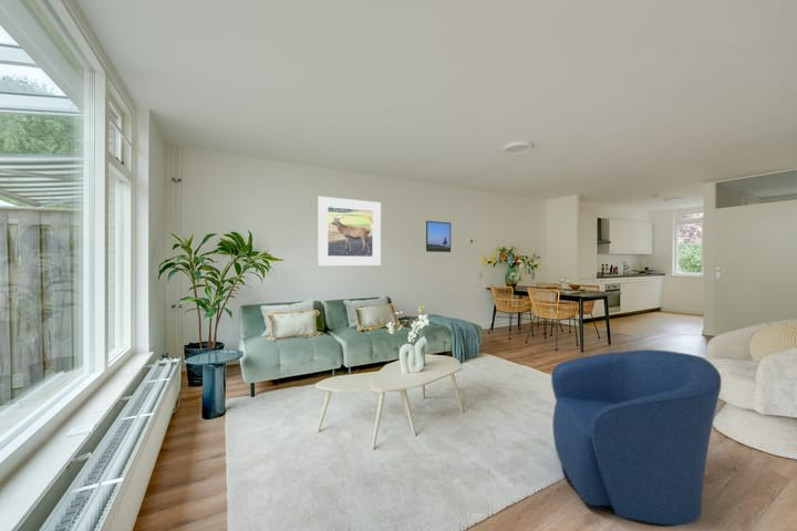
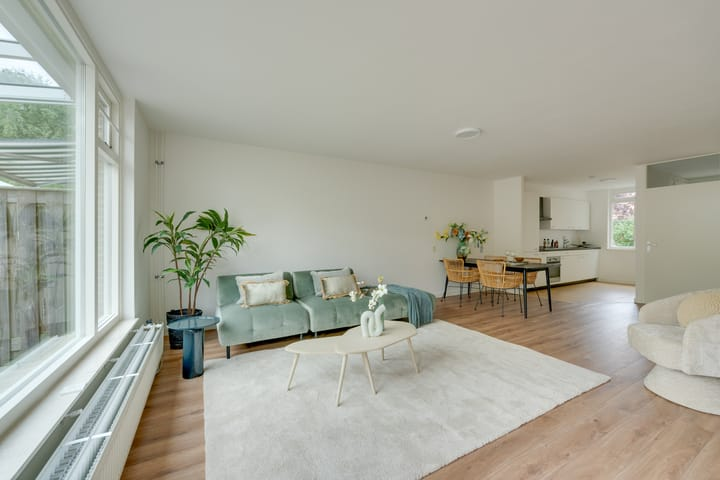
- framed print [317,195,382,267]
- armchair [550,348,723,528]
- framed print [425,220,452,253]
